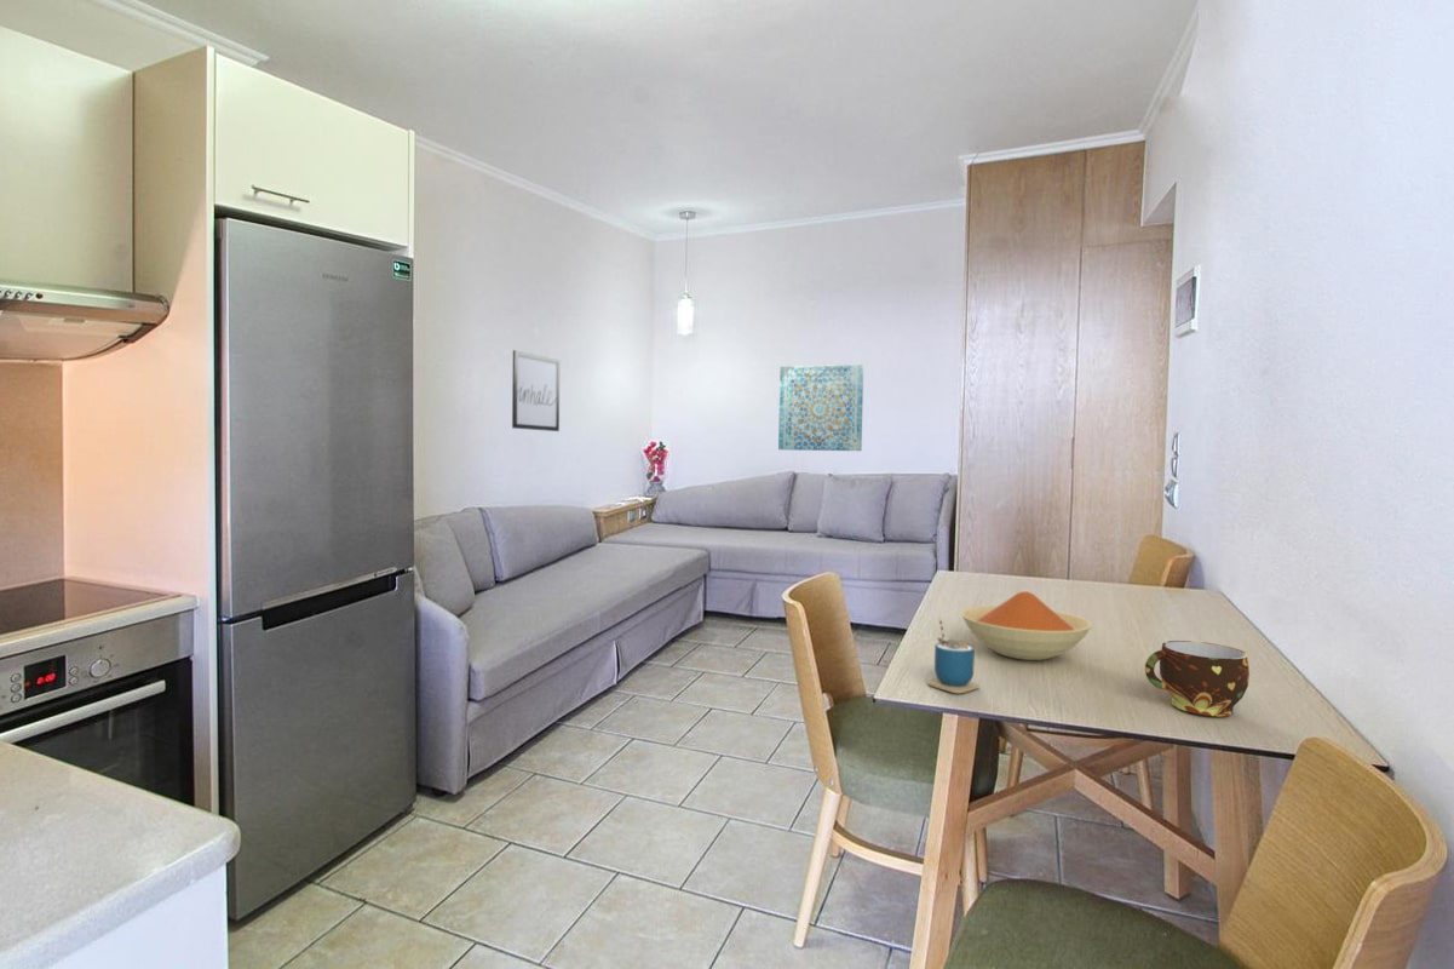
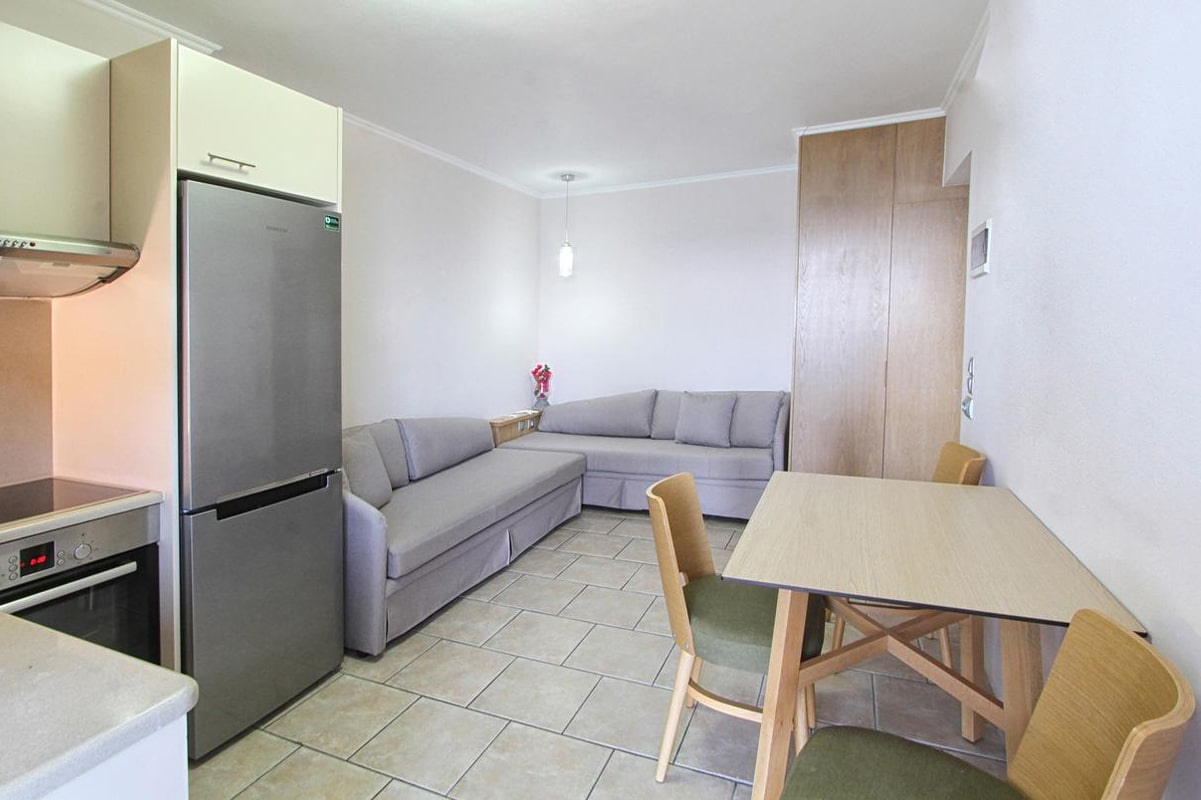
- bowl [960,590,1093,661]
- cup [927,617,981,694]
- wall art [511,349,561,432]
- cup [1144,640,1251,717]
- wall art [777,363,864,452]
